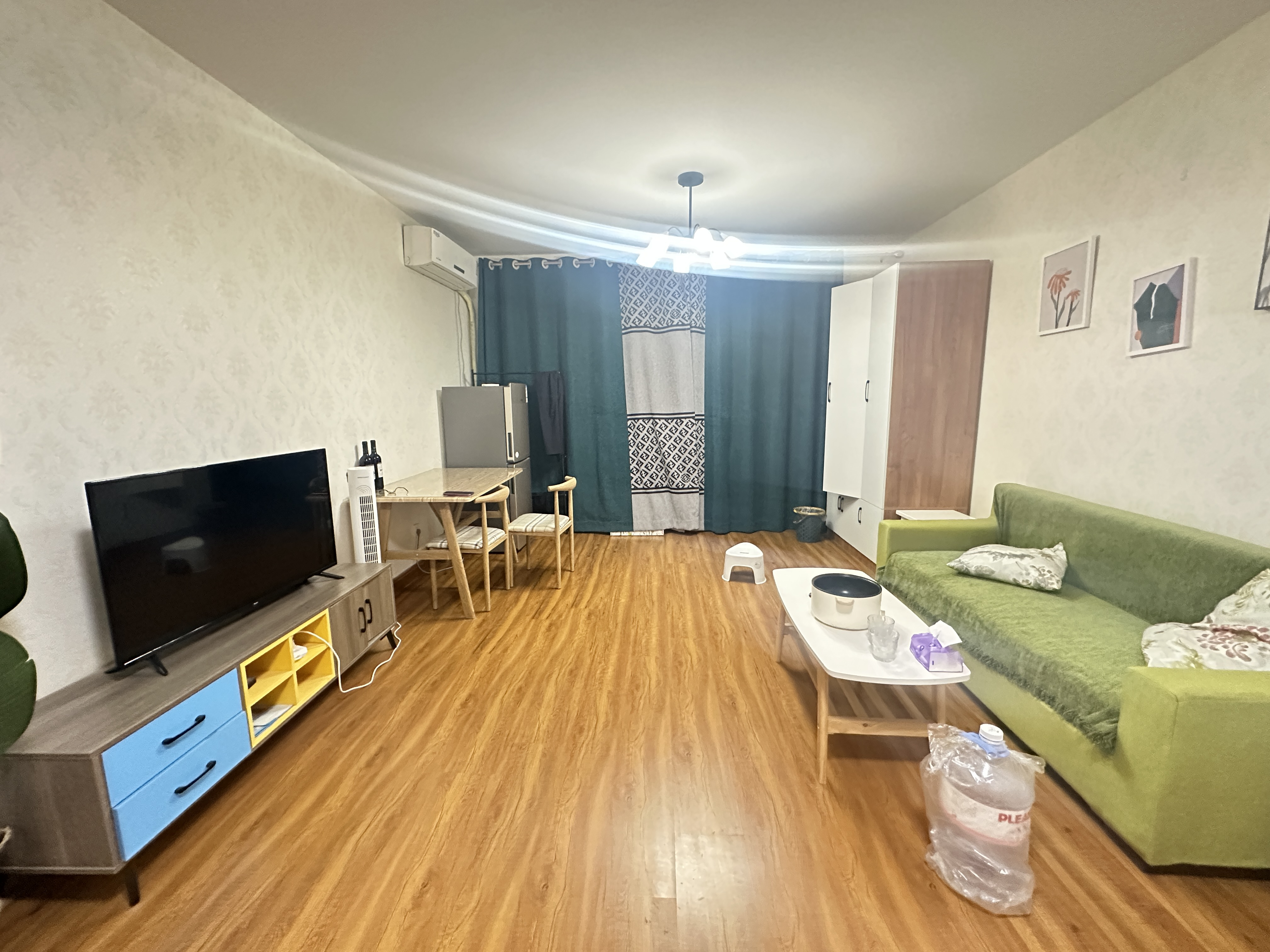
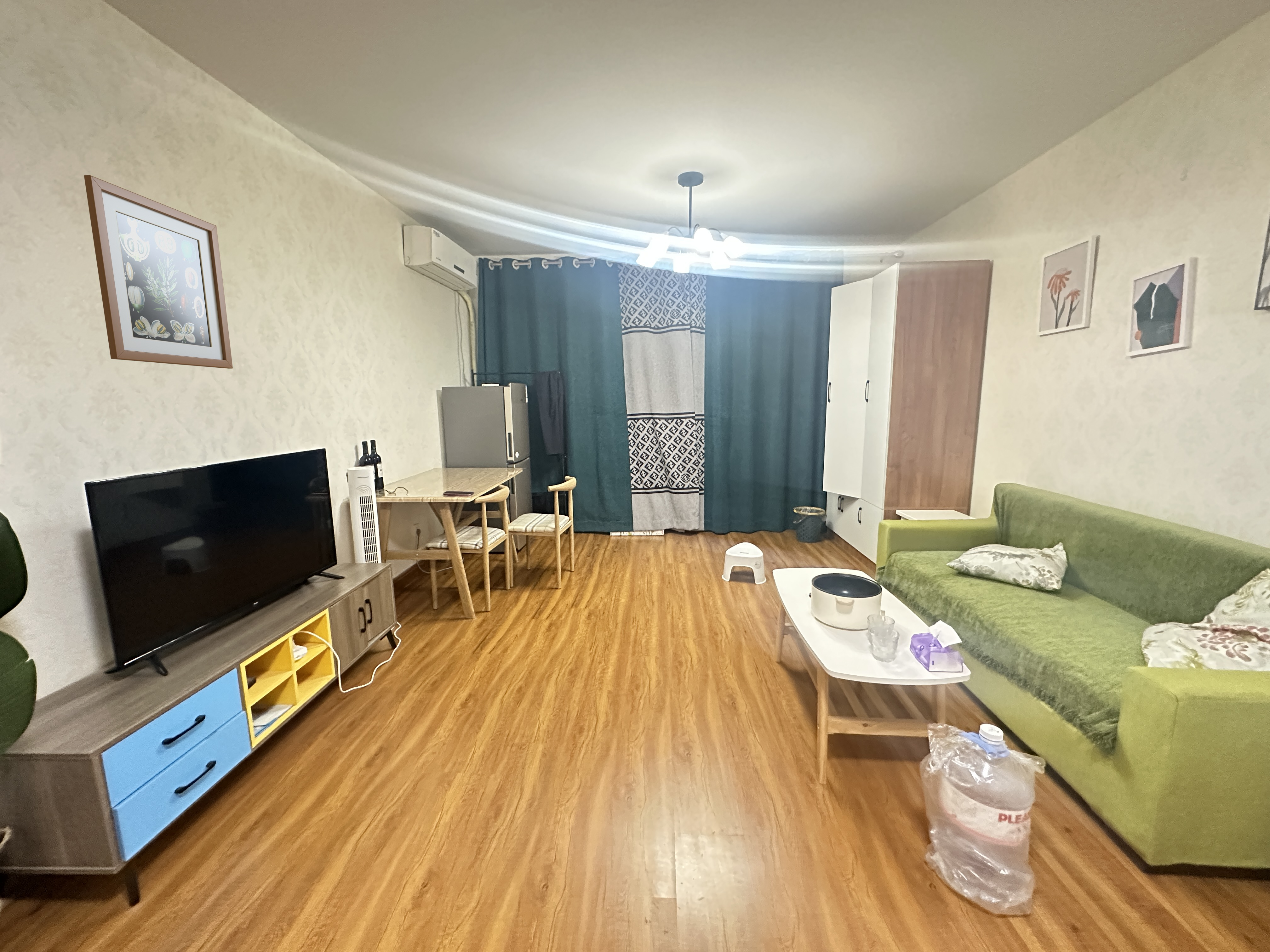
+ wall art [84,175,233,369]
